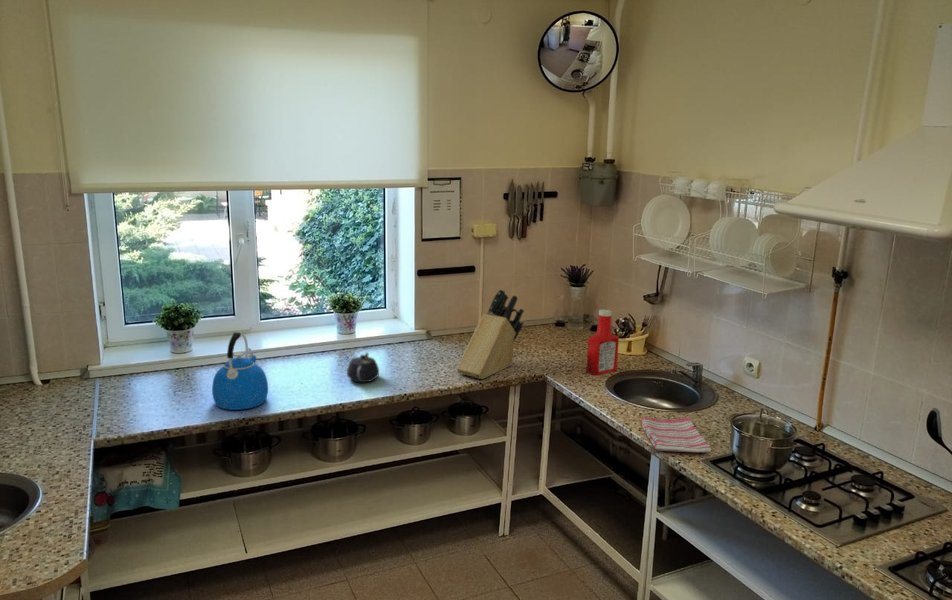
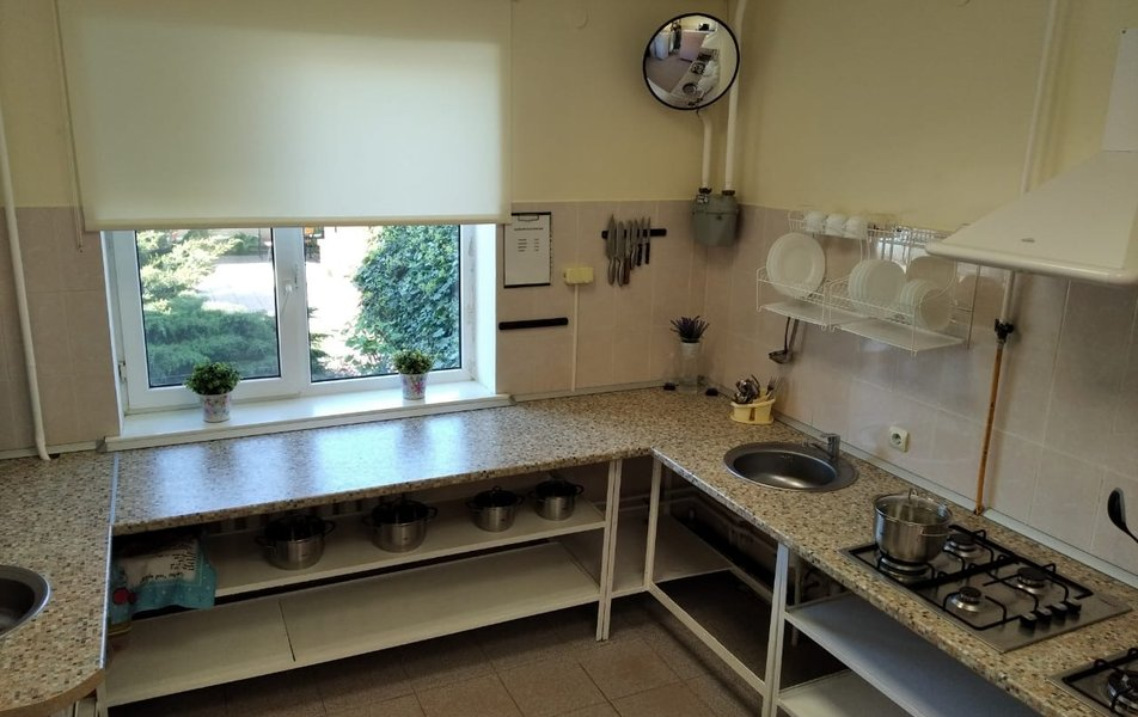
- knife block [455,288,525,380]
- teapot [346,351,380,384]
- soap bottle [585,308,620,376]
- dish towel [640,416,712,454]
- kettle [211,331,269,411]
